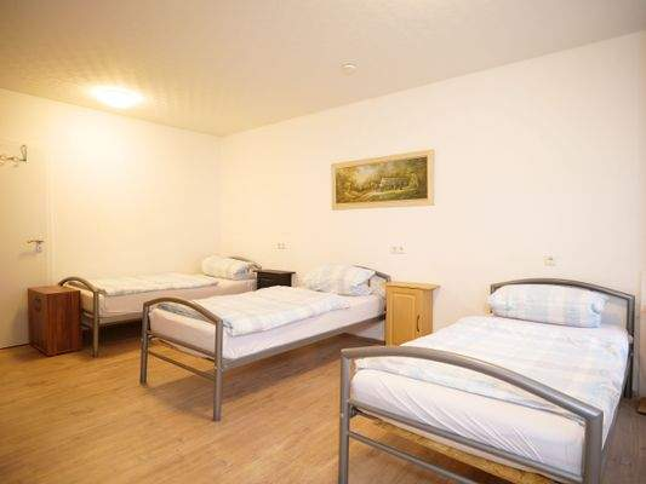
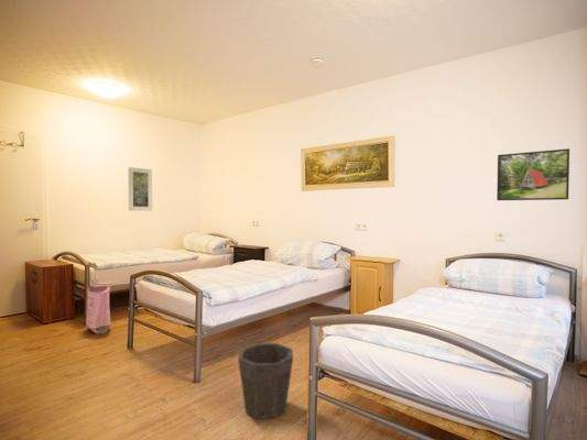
+ bag [85,285,111,334]
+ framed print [496,147,570,201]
+ waste bin [237,342,294,420]
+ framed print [128,166,153,211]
